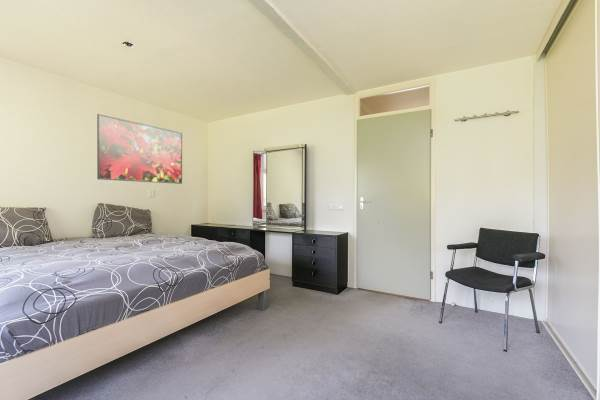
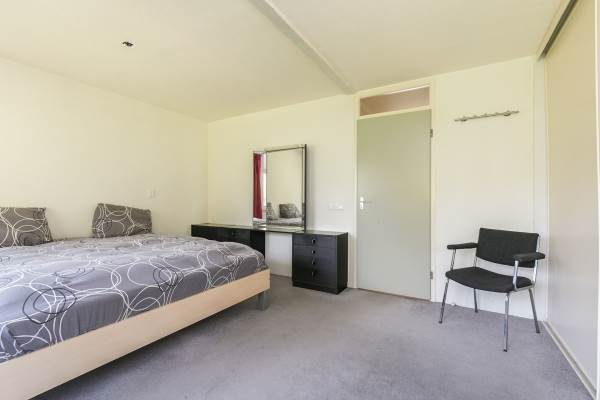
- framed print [96,113,183,185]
